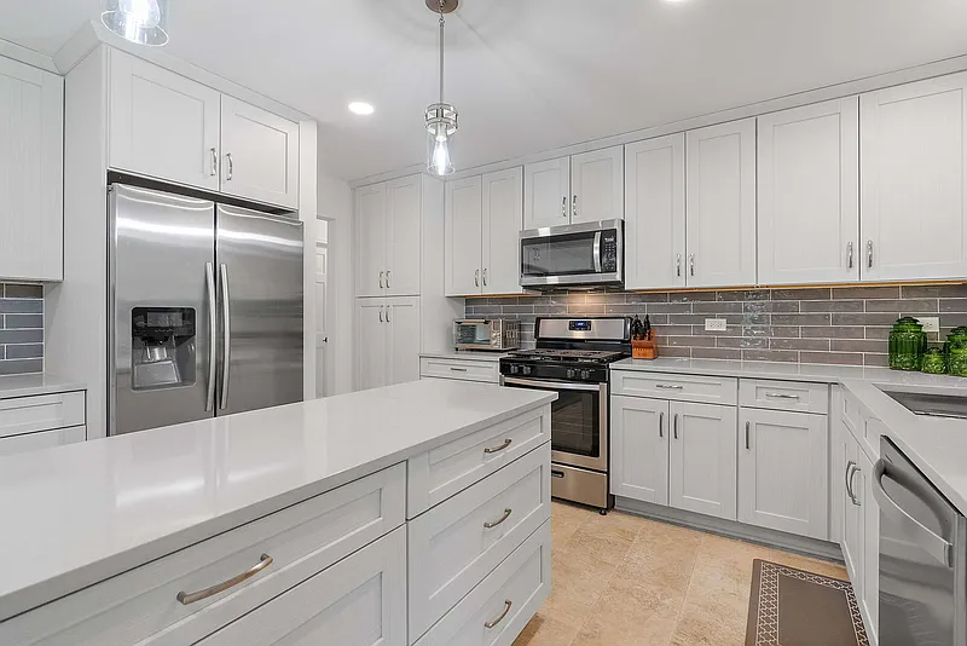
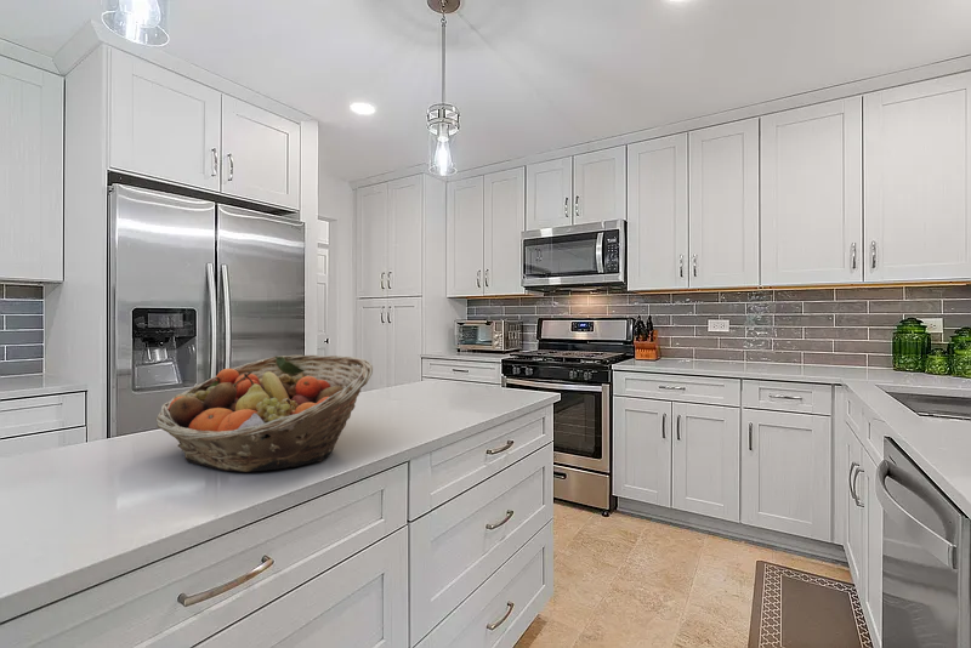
+ fruit basket [154,354,374,473]
